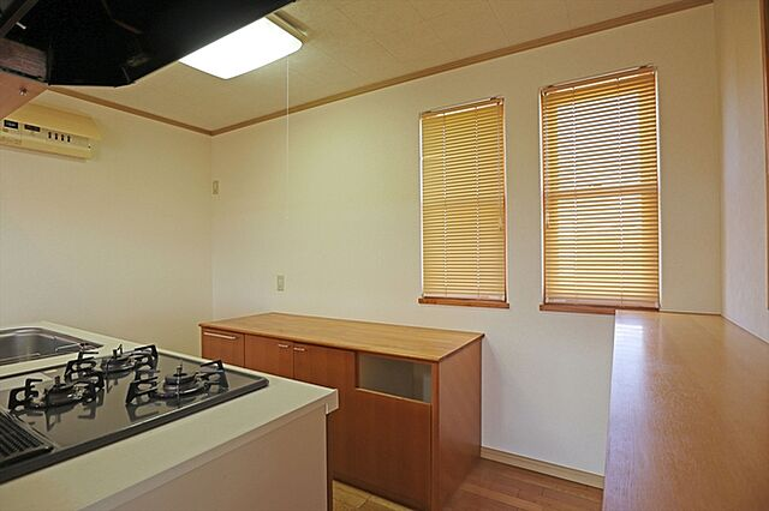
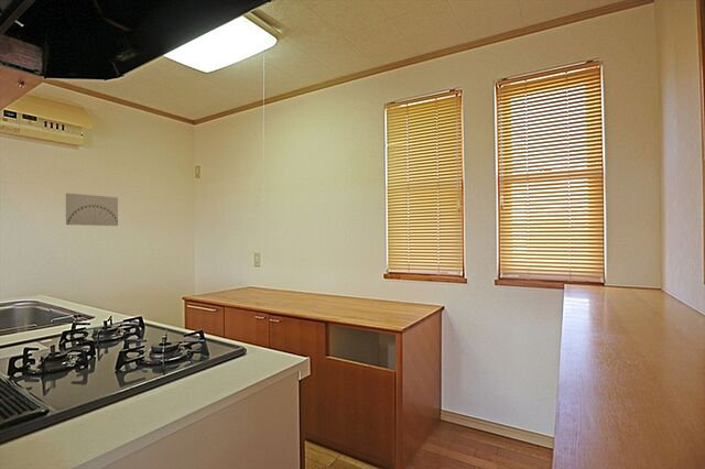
+ wall art [65,193,119,227]
